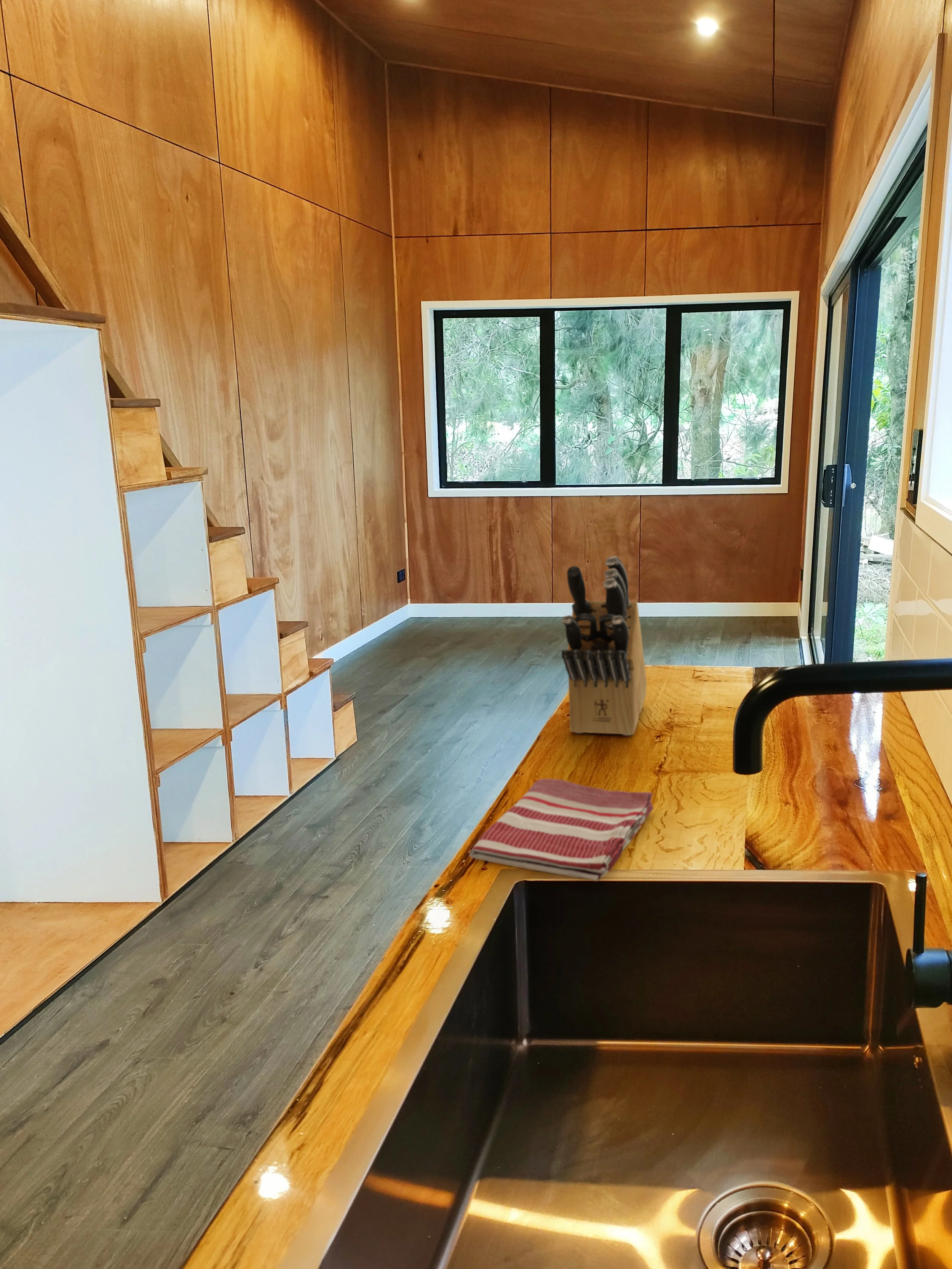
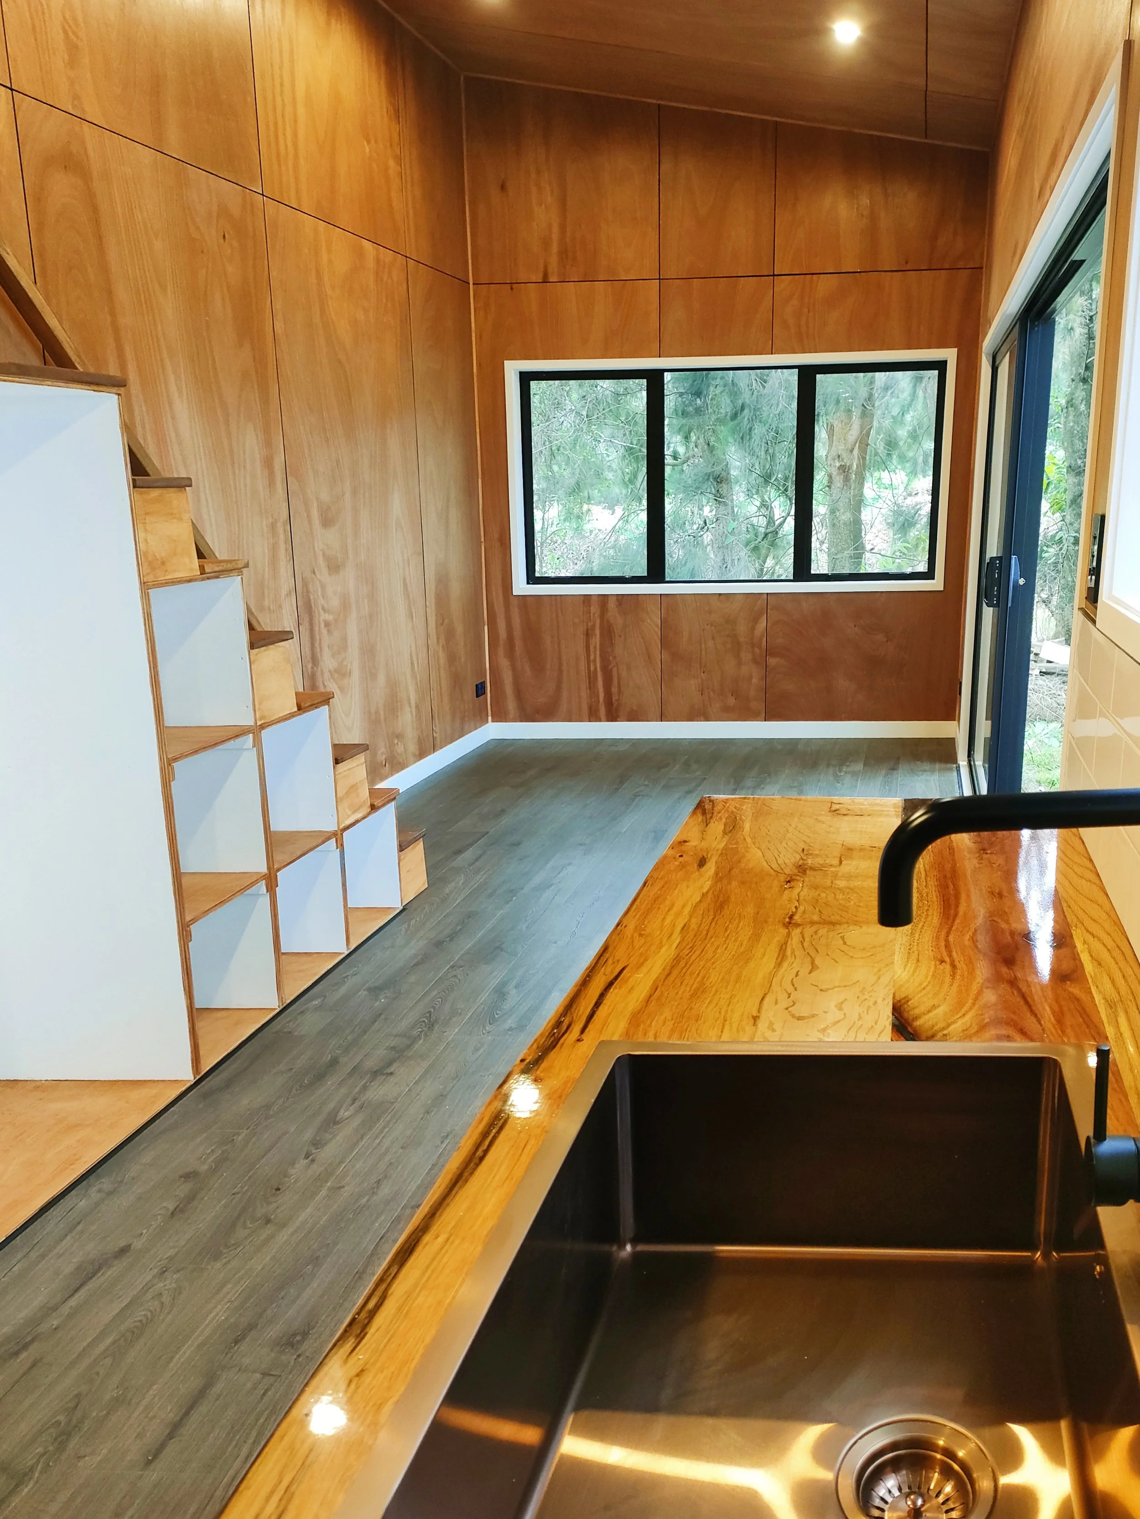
- knife block [561,555,647,736]
- dish towel [469,778,654,881]
